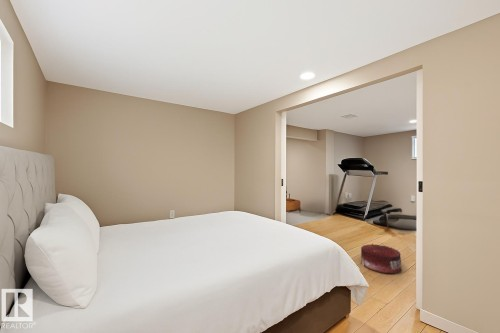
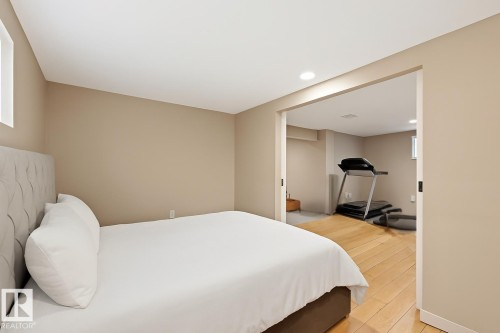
- pouf [360,243,403,274]
